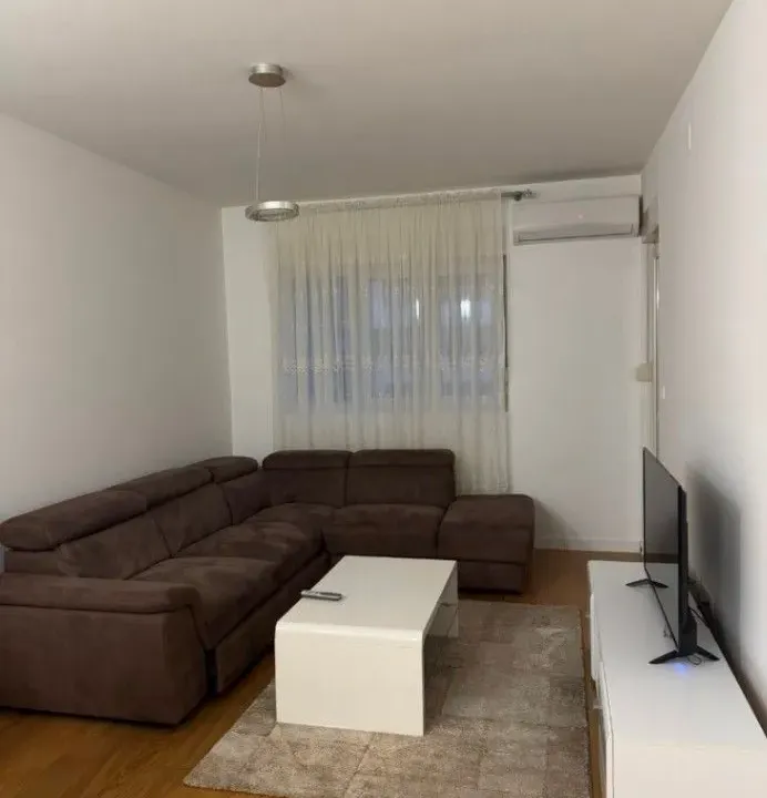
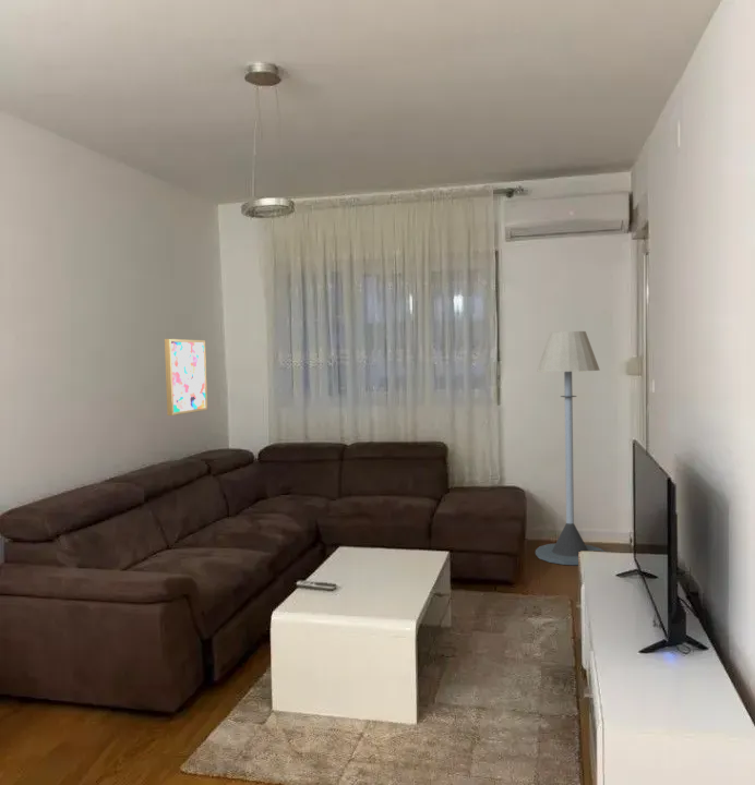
+ wall art [164,338,208,416]
+ floor lamp [535,330,606,566]
